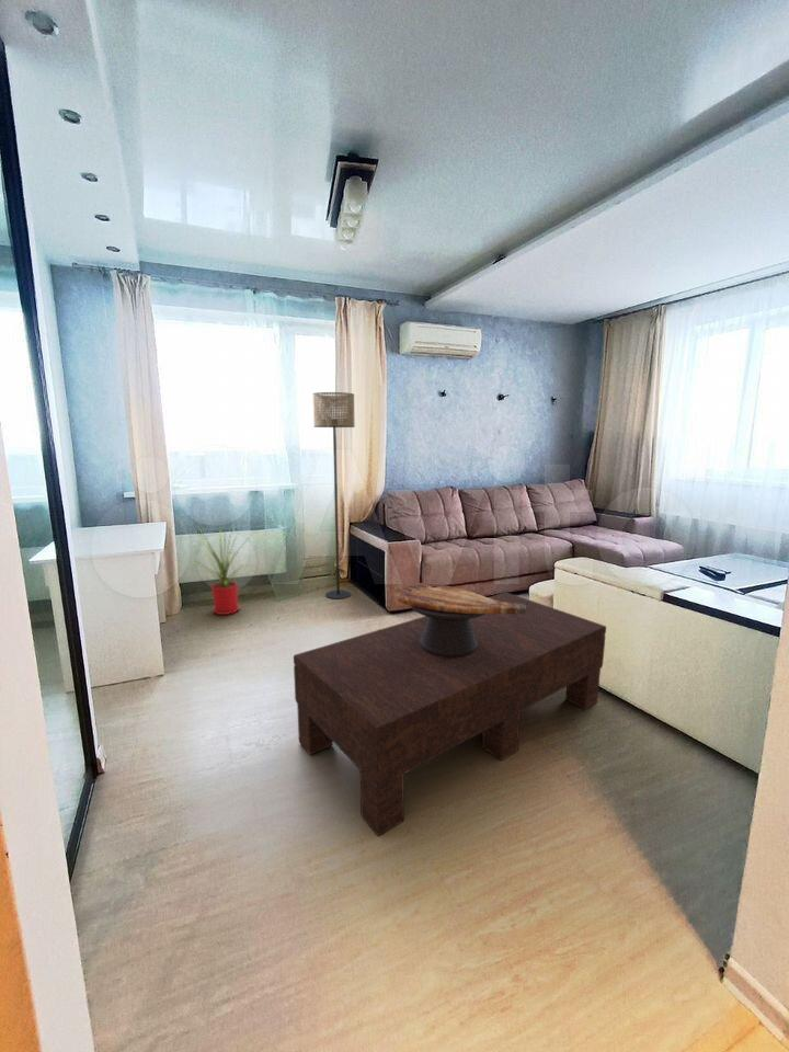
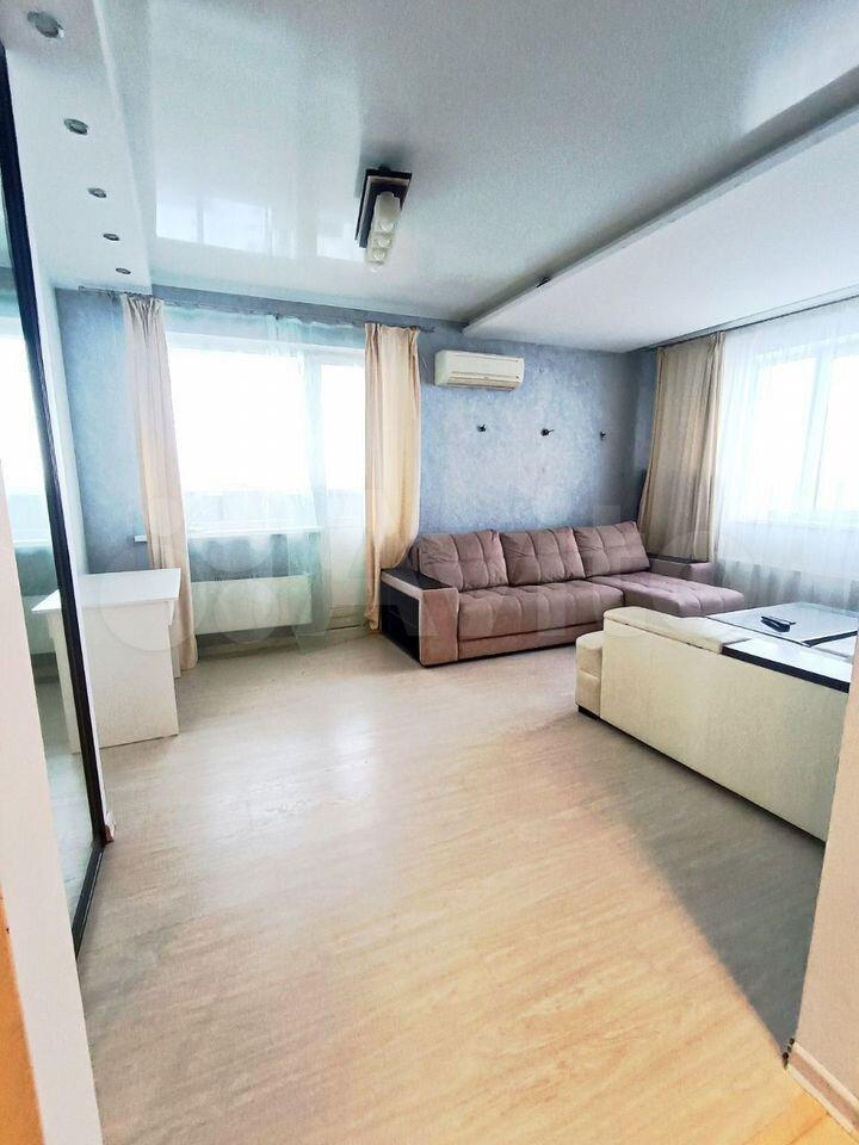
- house plant [185,522,255,616]
- floor lamp [312,391,356,601]
- coffee table [293,591,607,837]
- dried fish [390,582,526,658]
